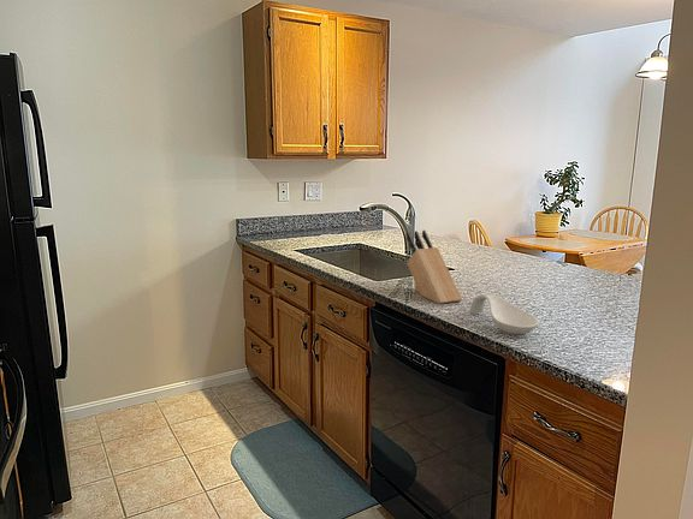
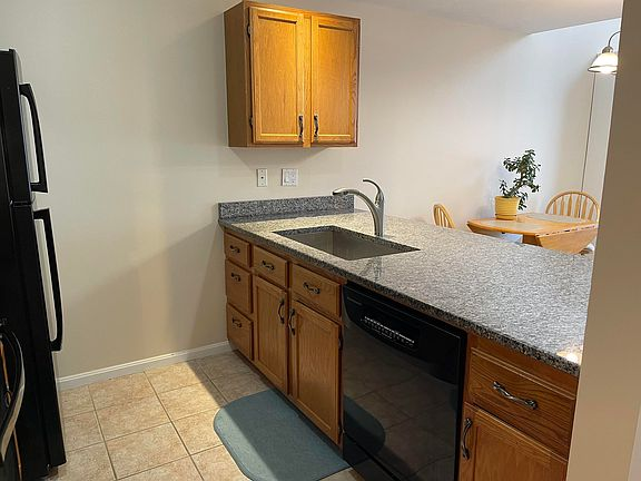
- knife block [405,229,463,305]
- spoon rest [468,293,540,335]
